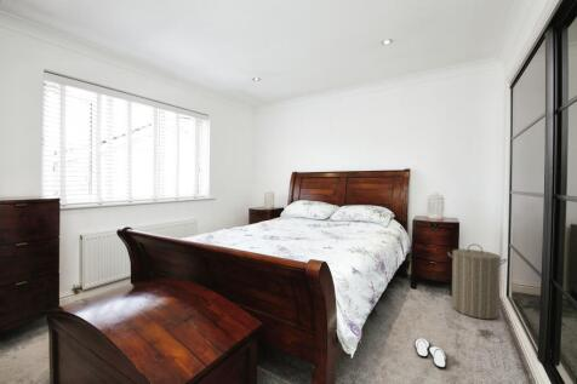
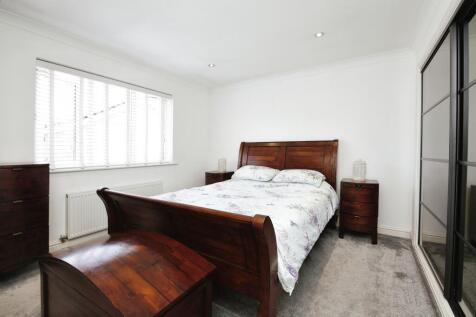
- slippers [413,338,447,369]
- laundry hamper [446,243,508,320]
